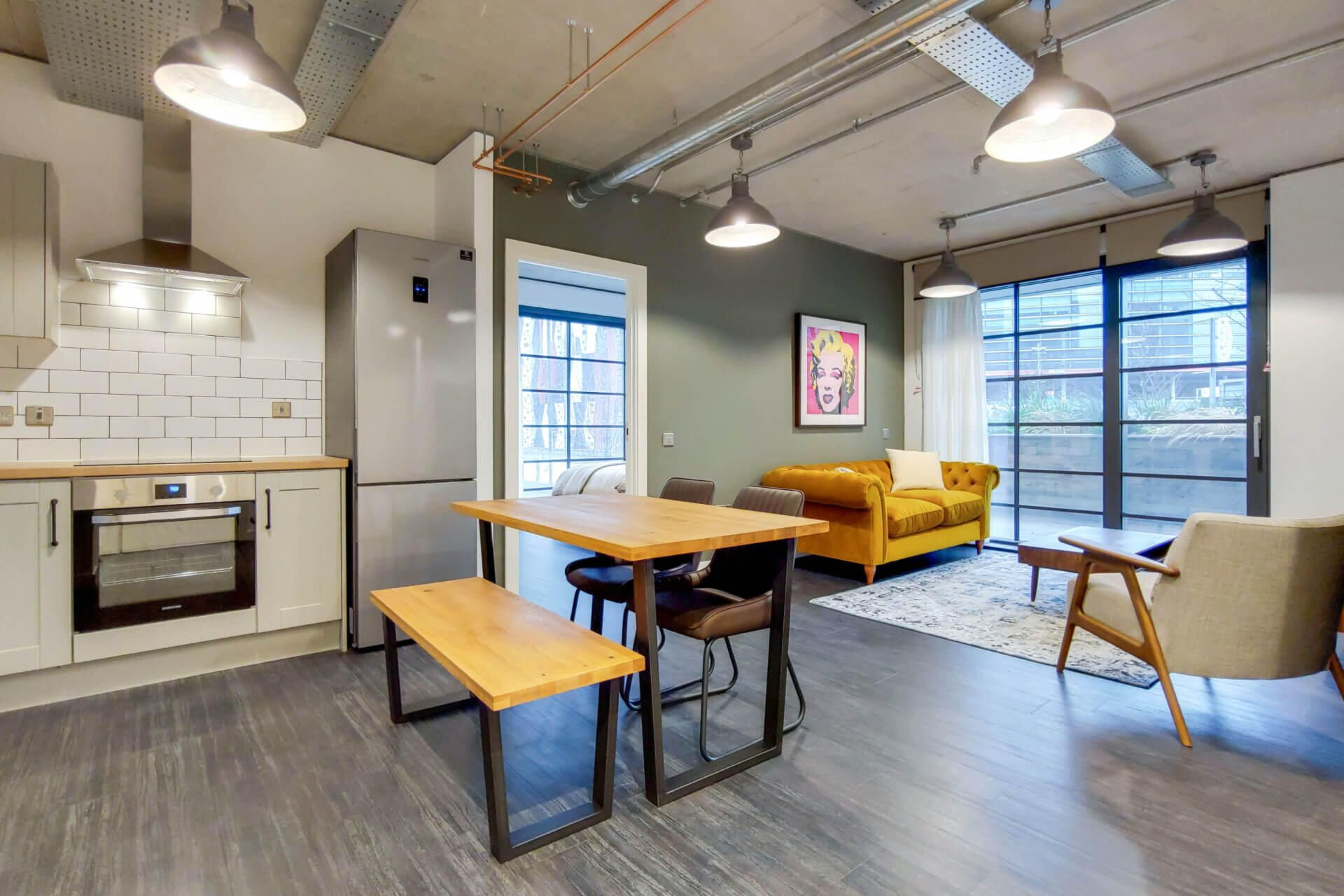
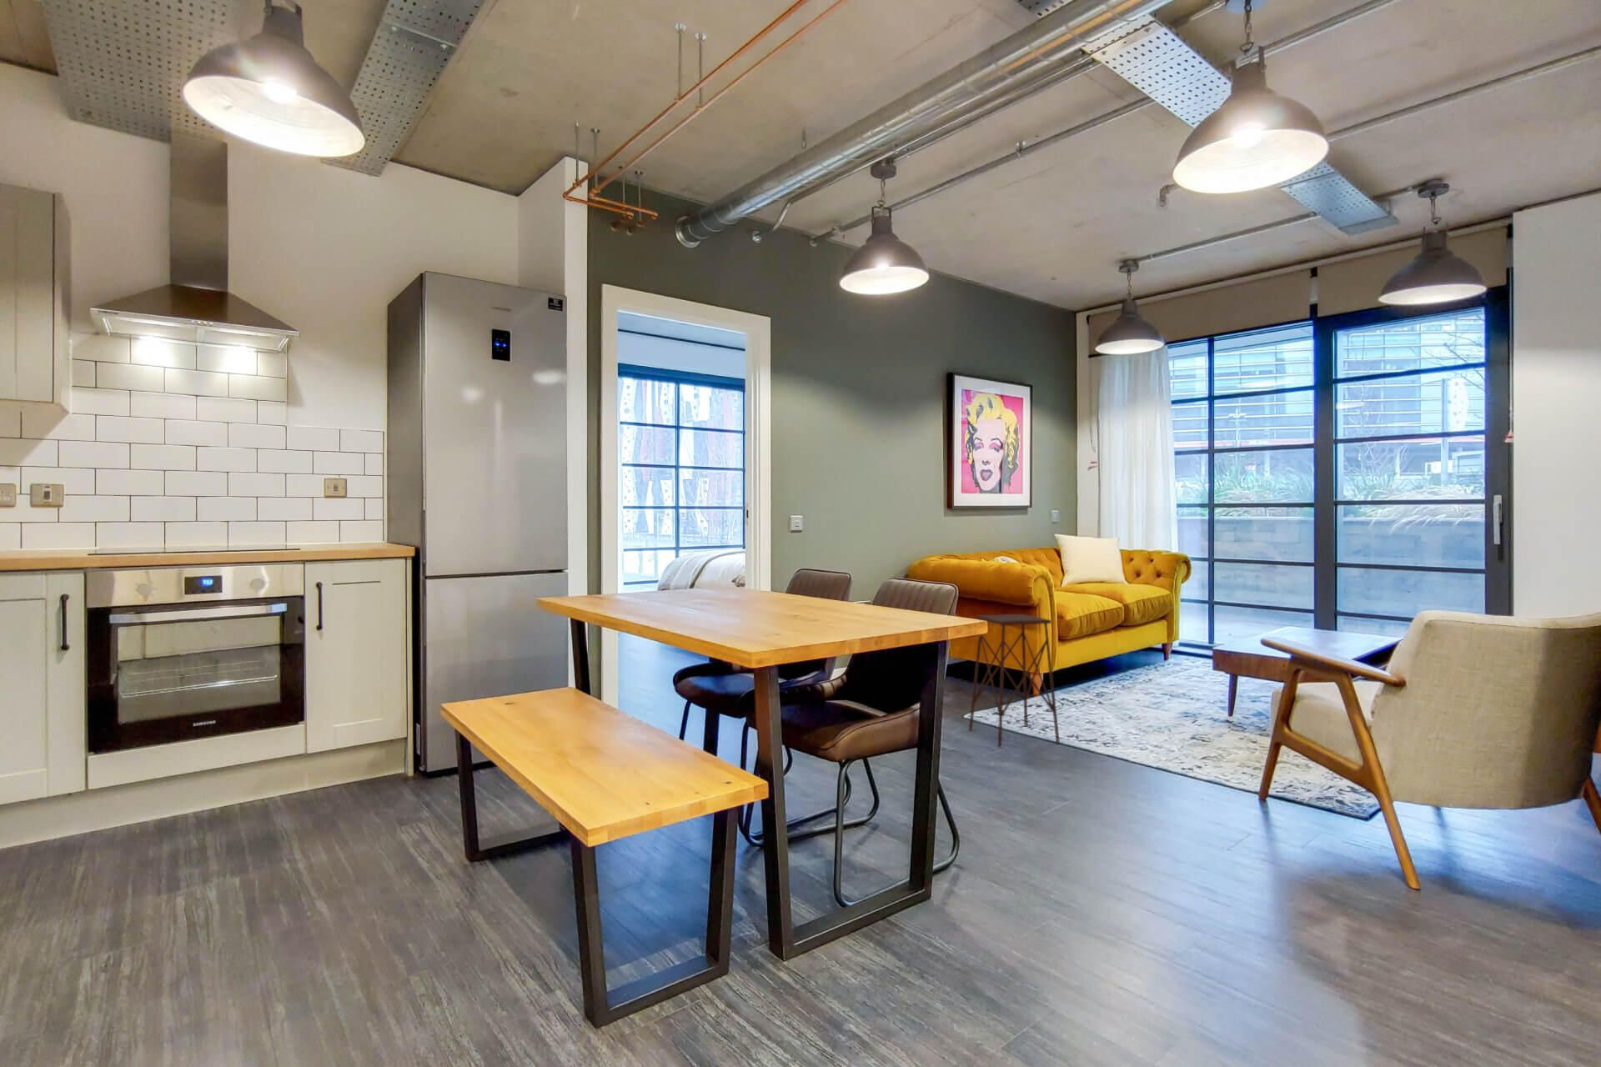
+ side table [968,613,1060,749]
